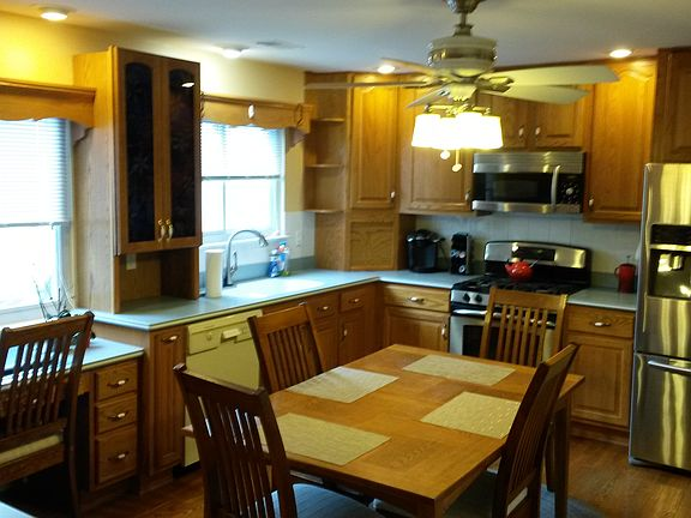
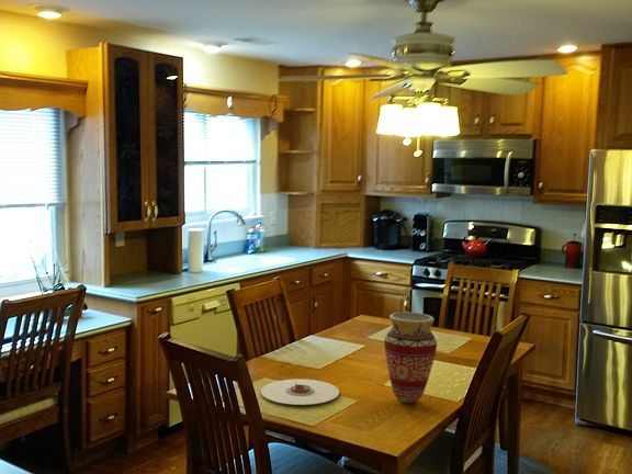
+ plate [260,379,340,406]
+ vase [383,312,438,404]
